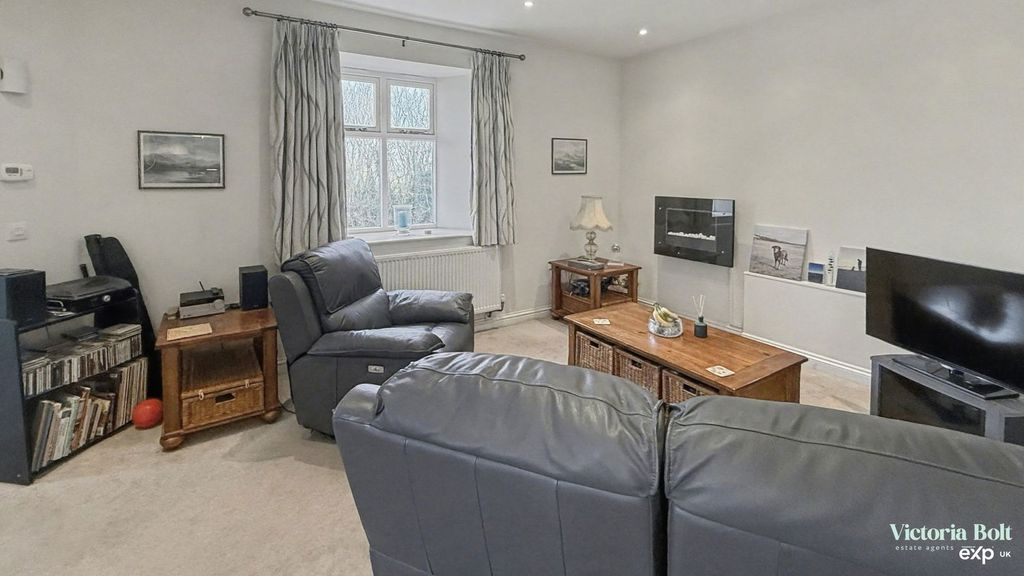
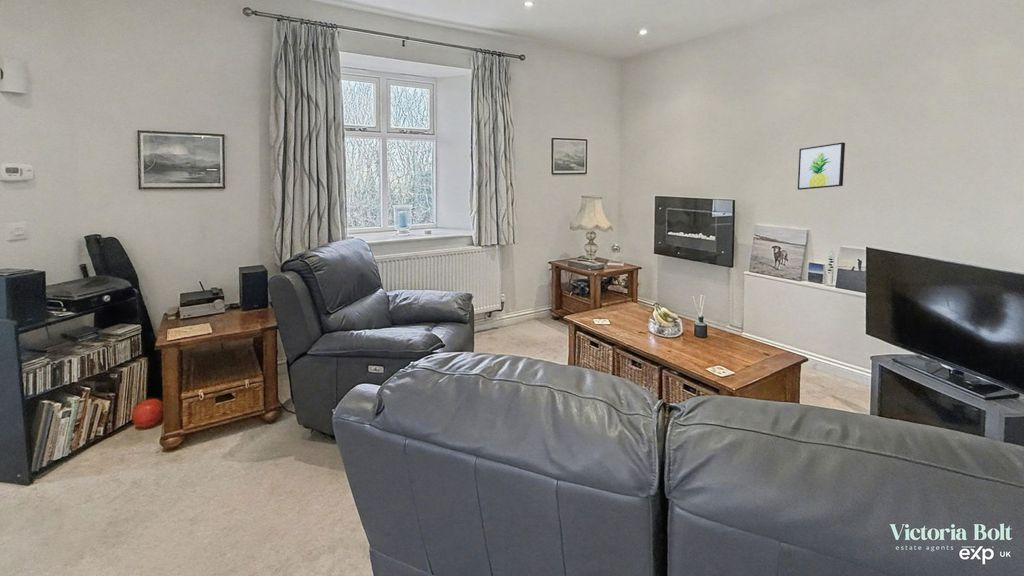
+ wall art [797,141,846,191]
